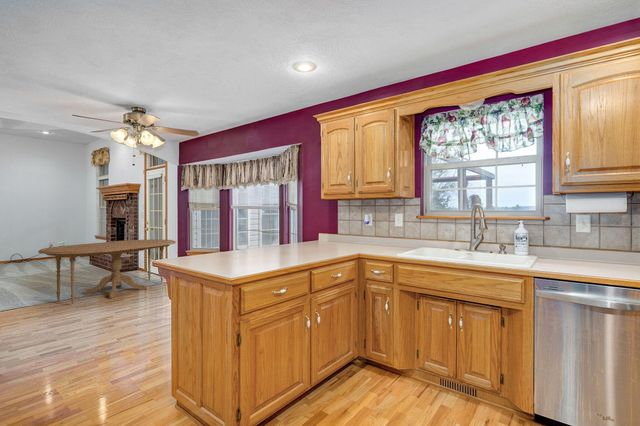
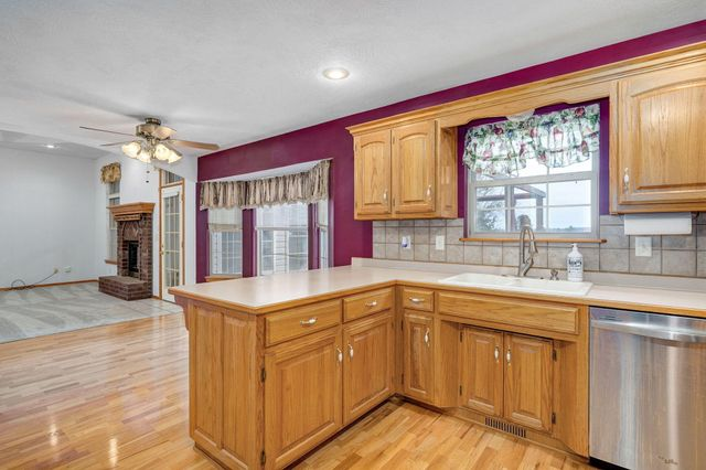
- dining table [37,239,177,305]
